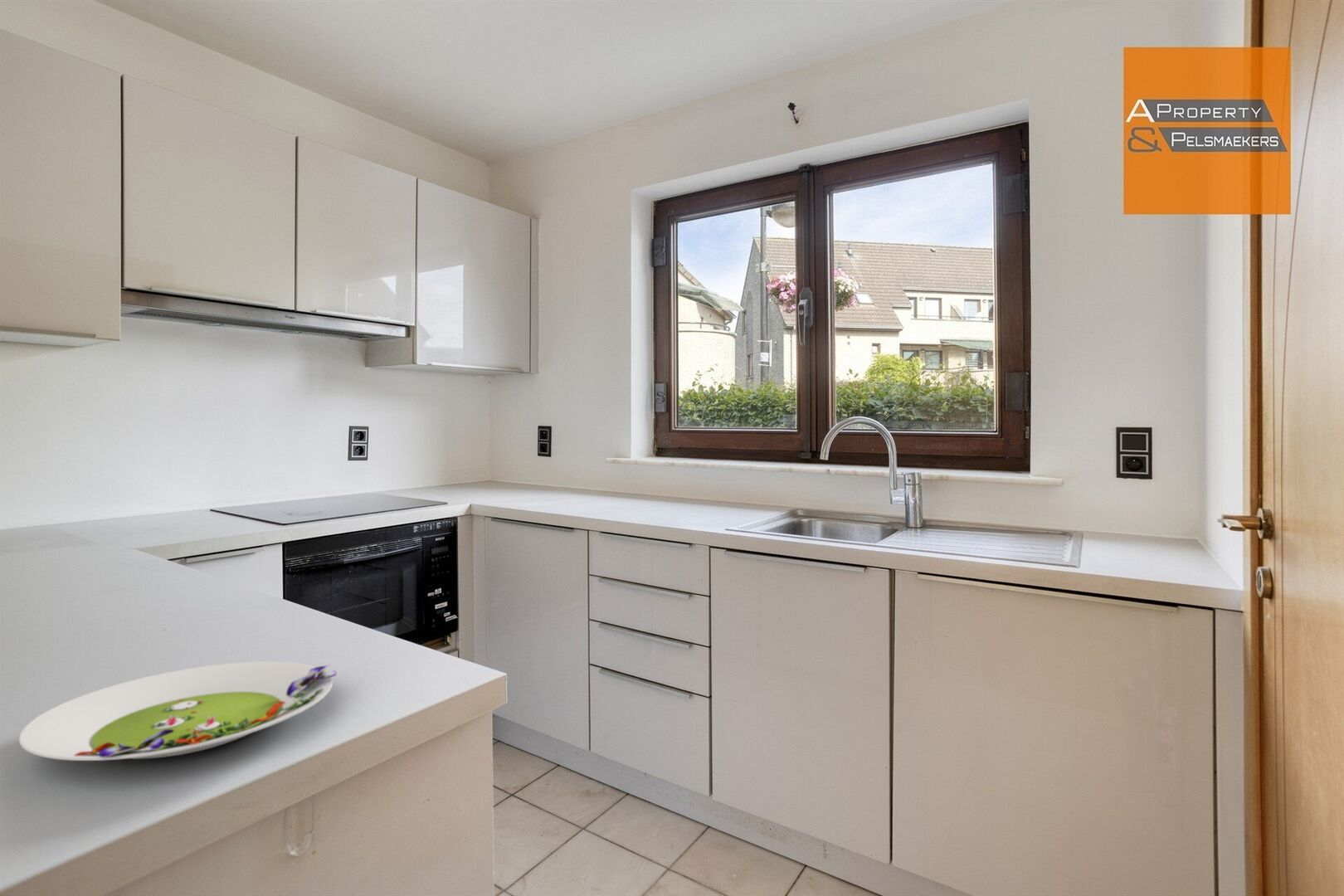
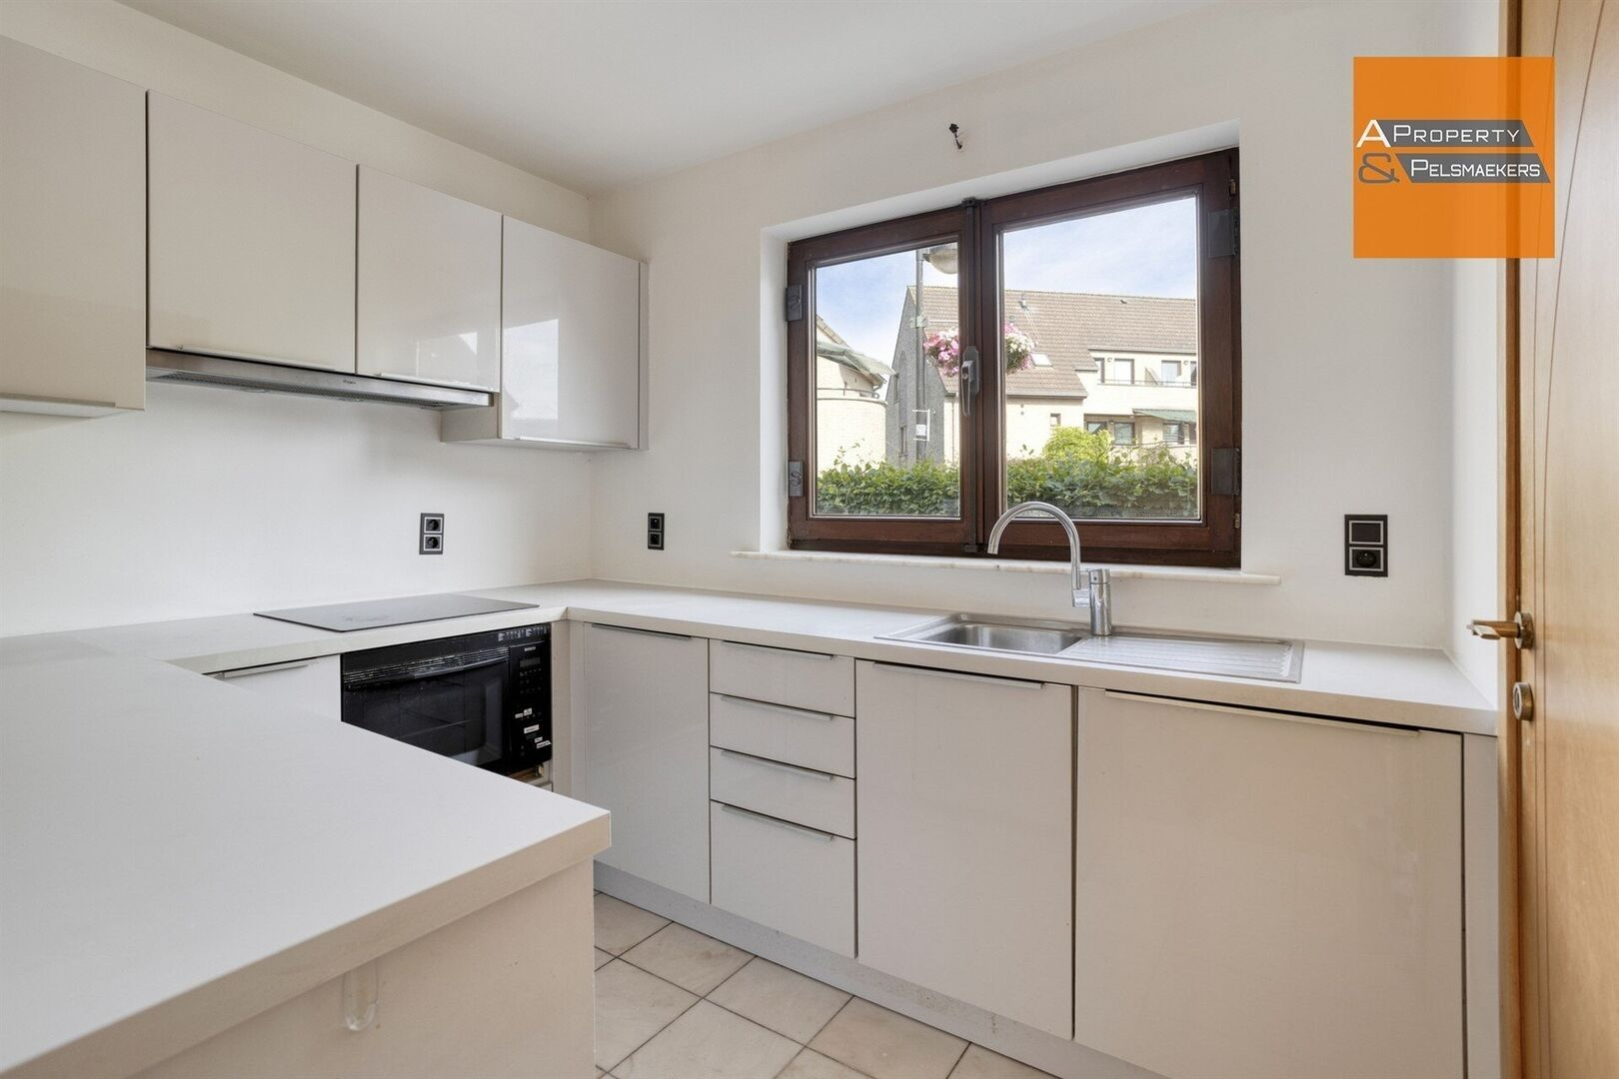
- salad plate [18,660,338,762]
